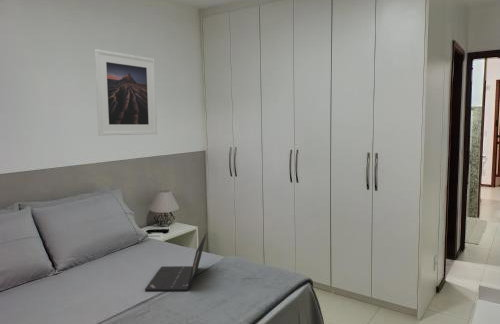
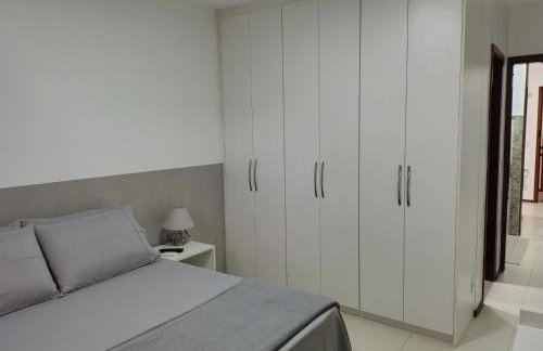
- laptop [144,232,208,292]
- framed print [94,48,158,137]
